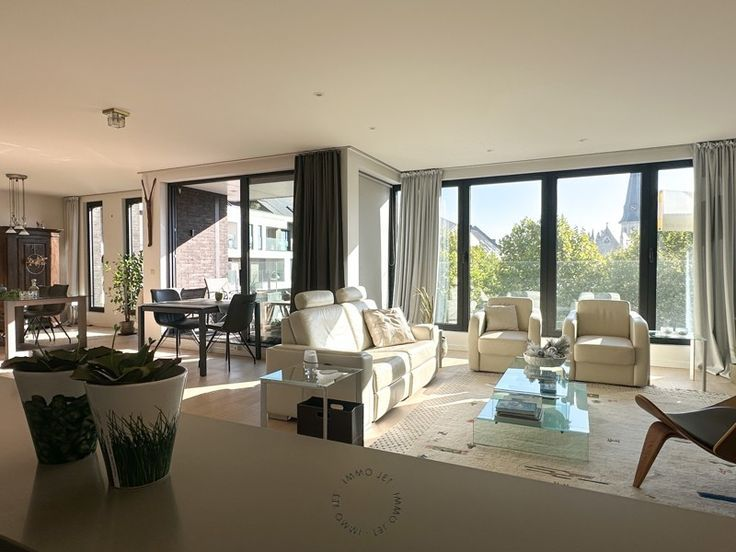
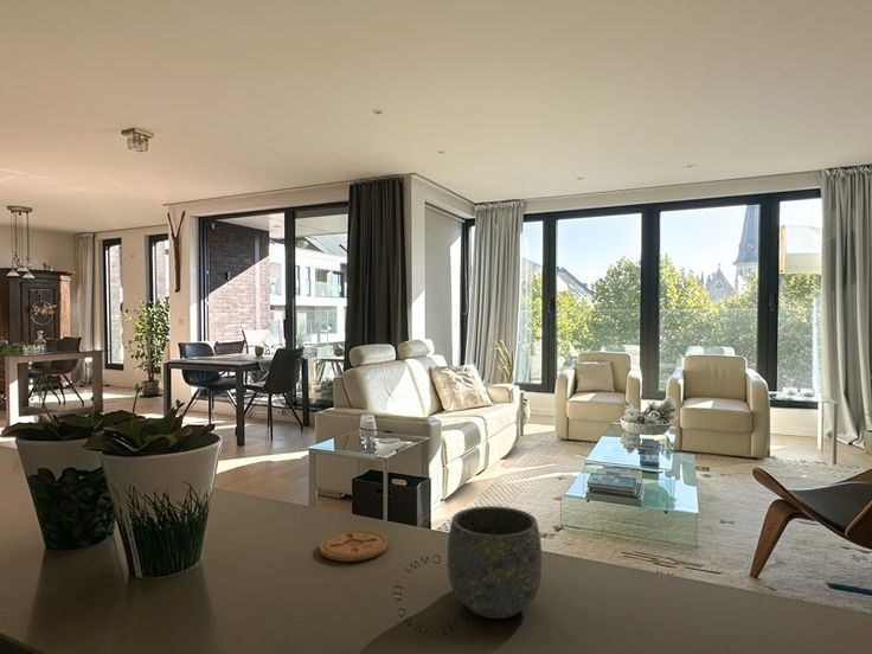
+ coaster [319,530,389,563]
+ mug [447,505,543,620]
